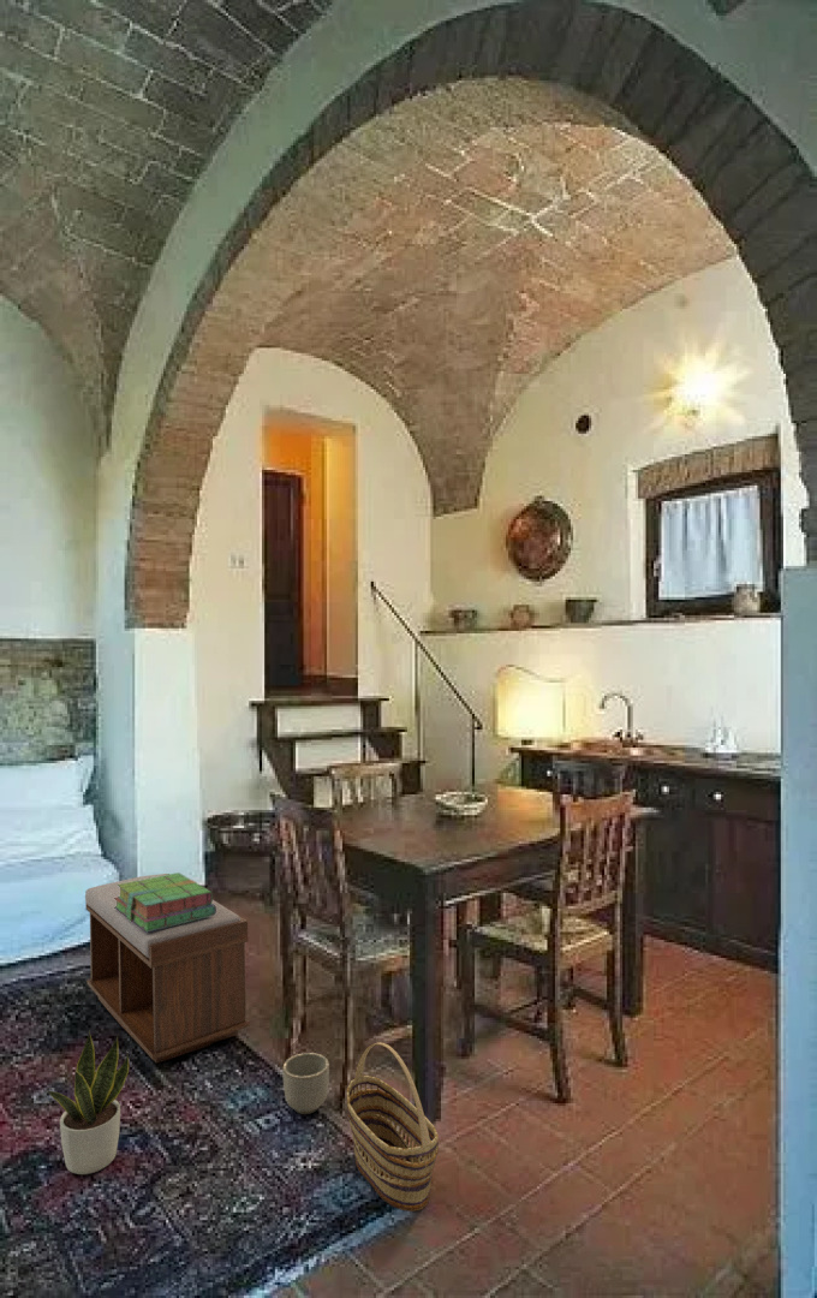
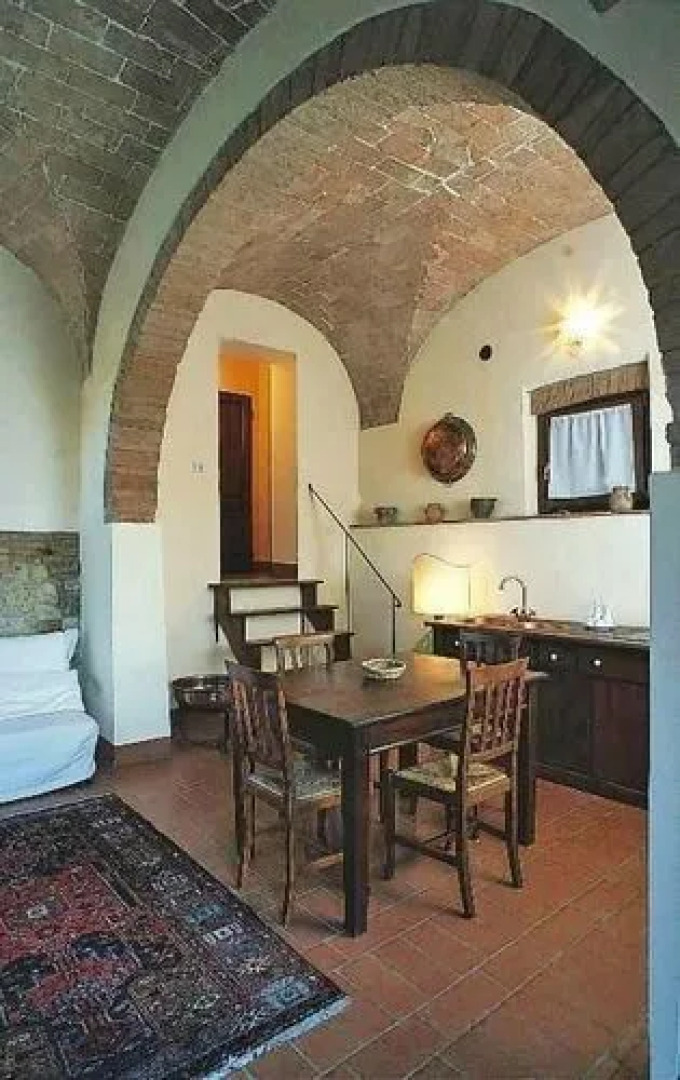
- stack of books [114,871,216,933]
- potted plant [44,1030,130,1175]
- bench [84,873,250,1065]
- planter [281,1052,330,1115]
- basket [346,1042,440,1213]
